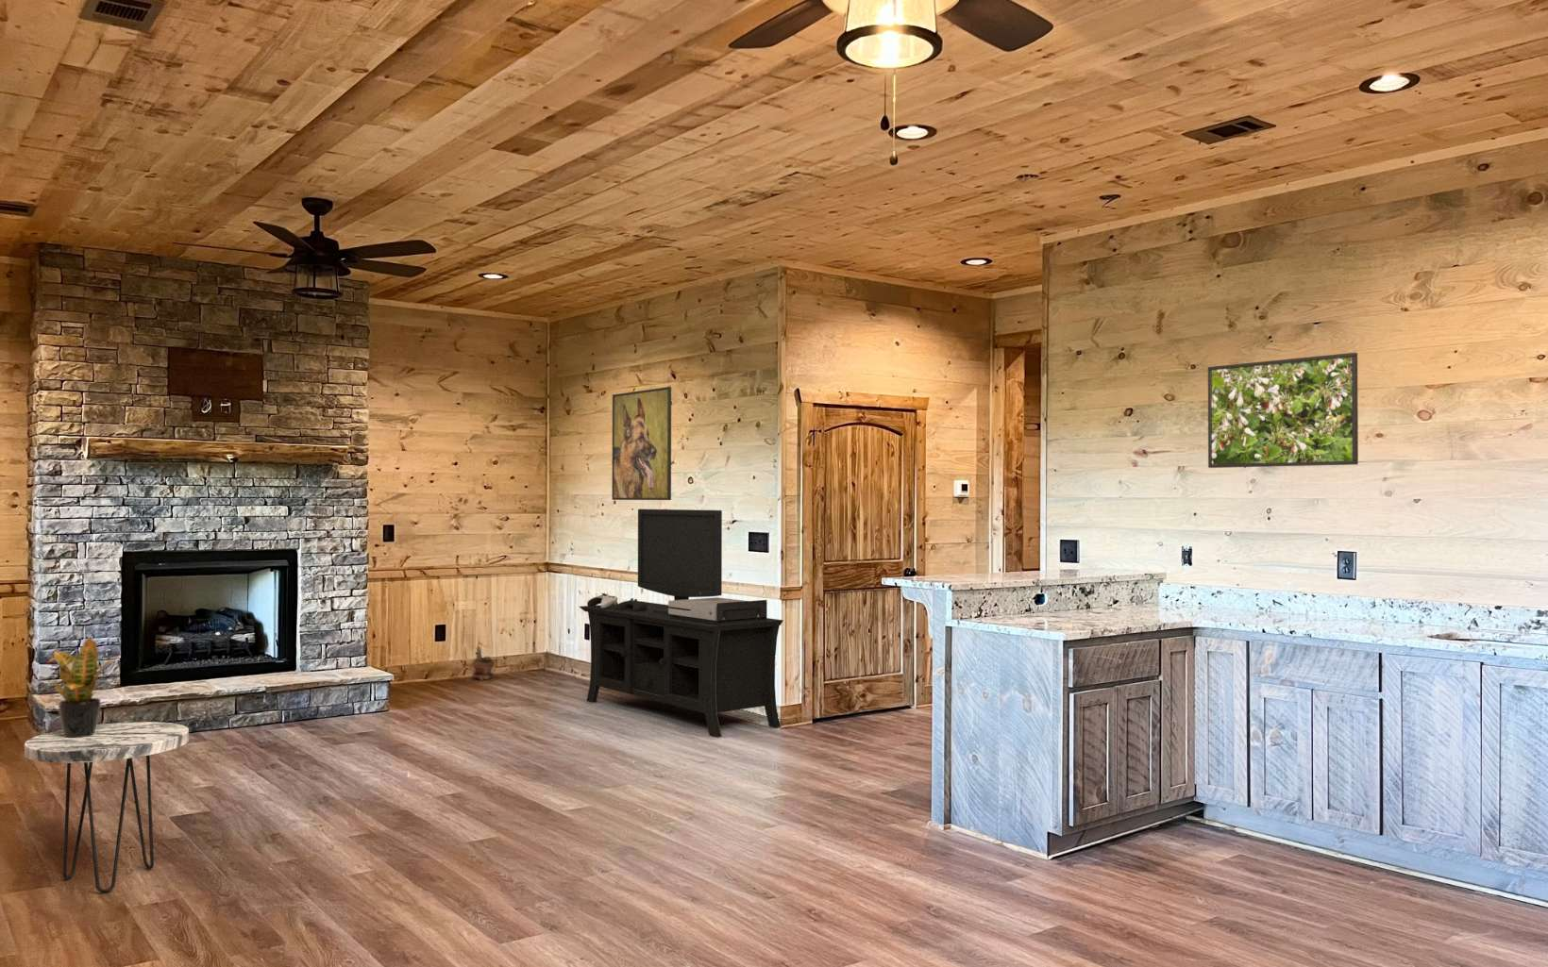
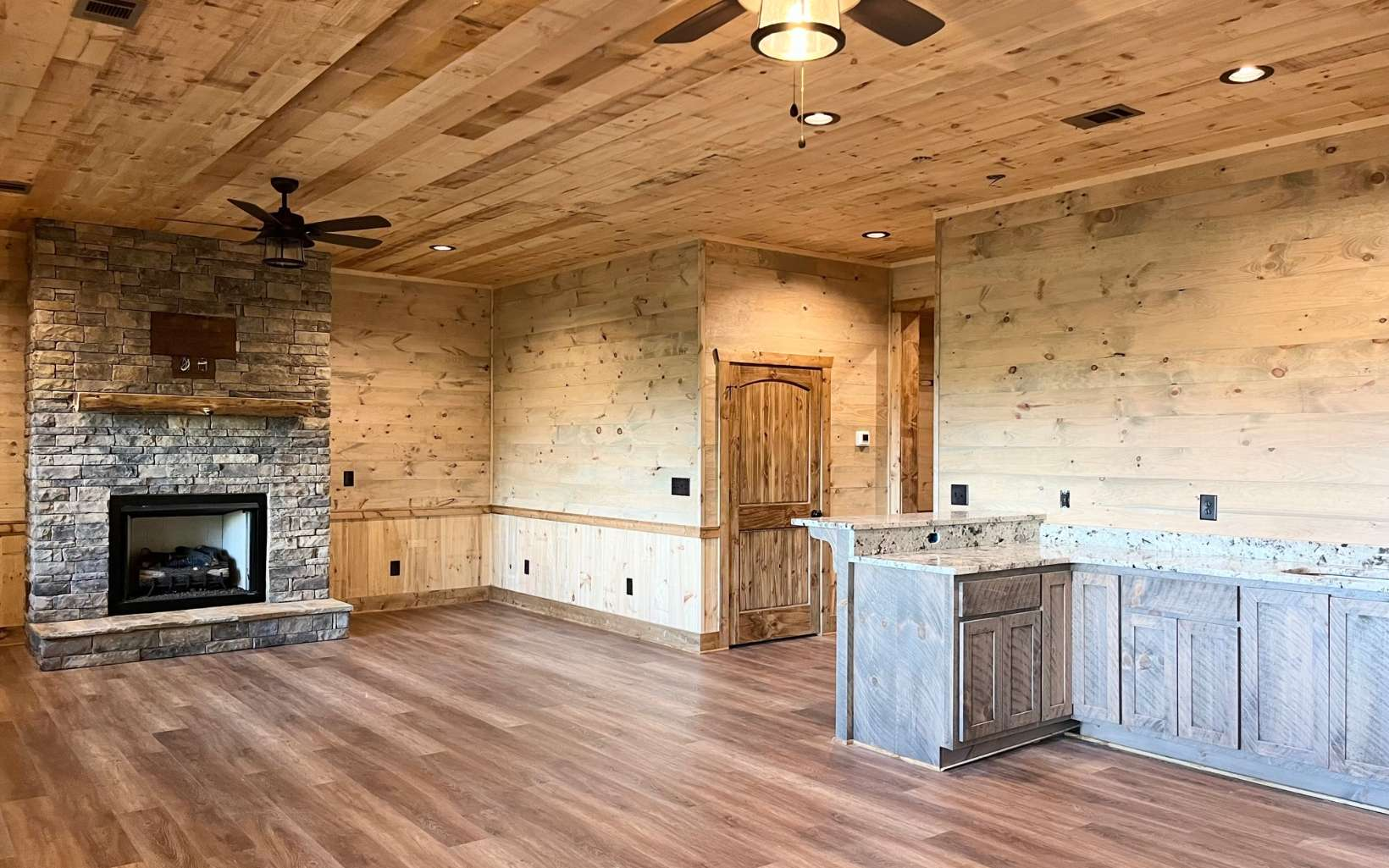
- potted plant [471,644,496,681]
- side table [23,721,189,893]
- media console [578,508,785,738]
- potted plant [46,636,120,738]
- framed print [611,385,672,501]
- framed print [1207,352,1360,469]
